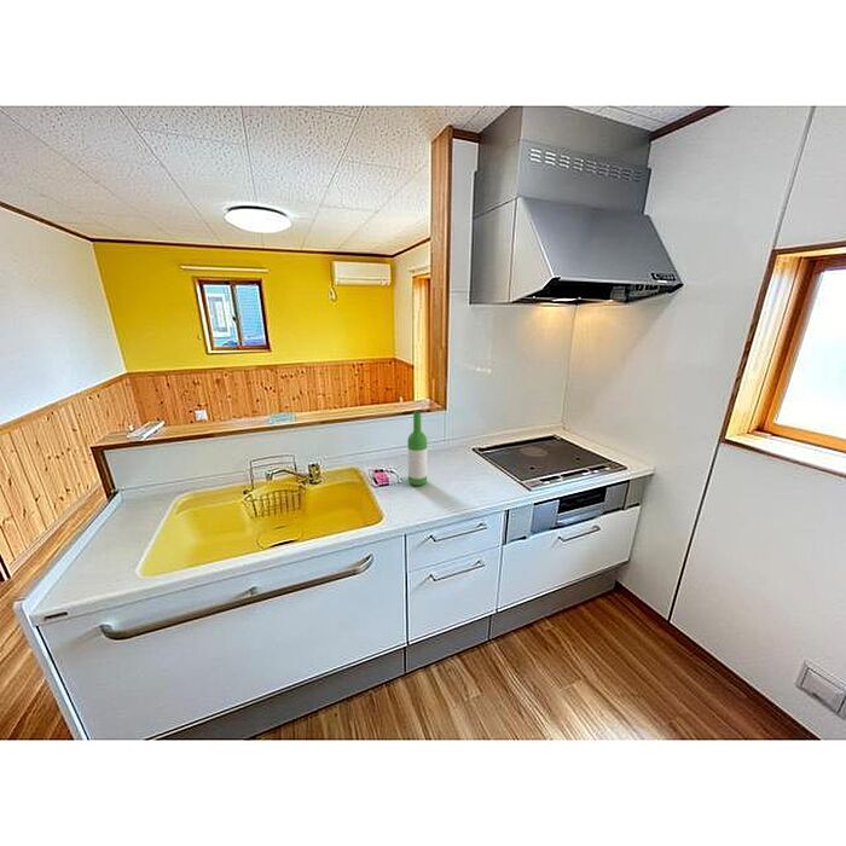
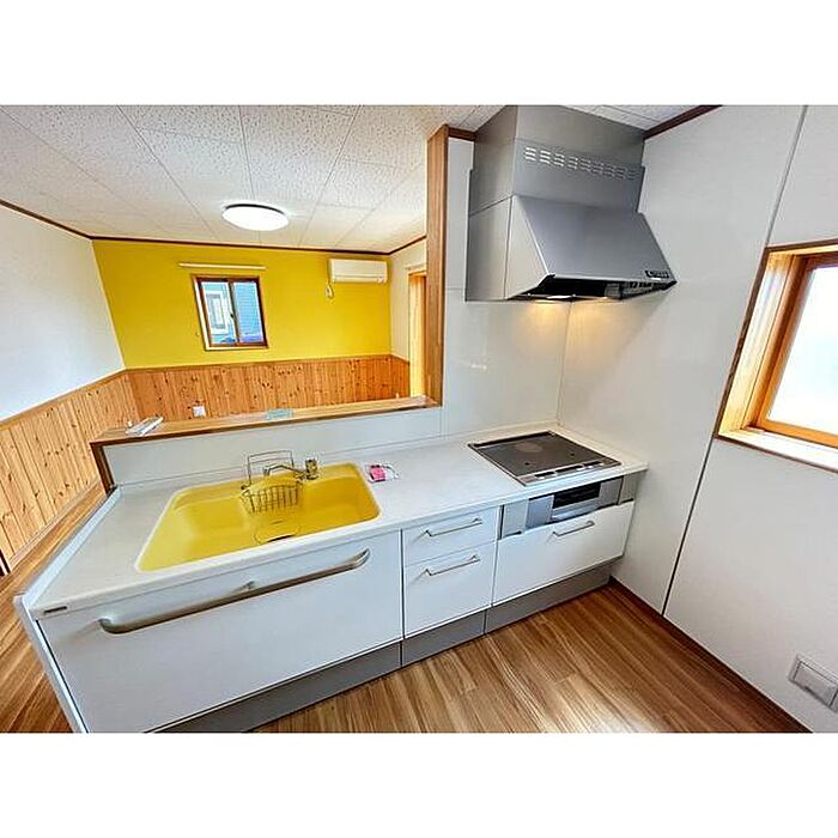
- wine bottle [406,410,428,487]
